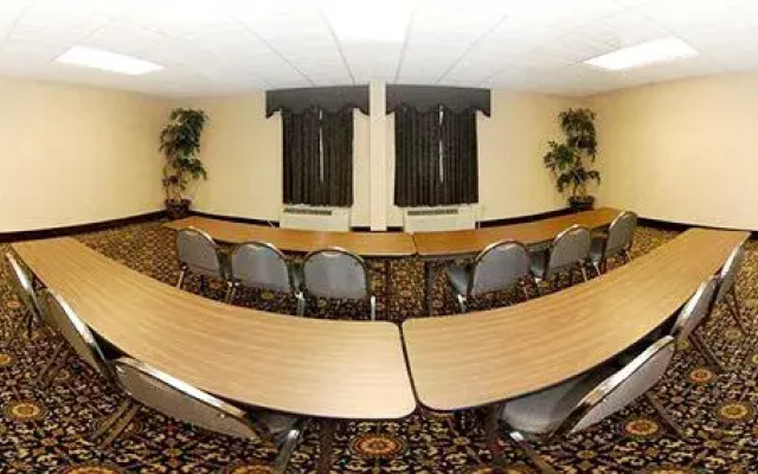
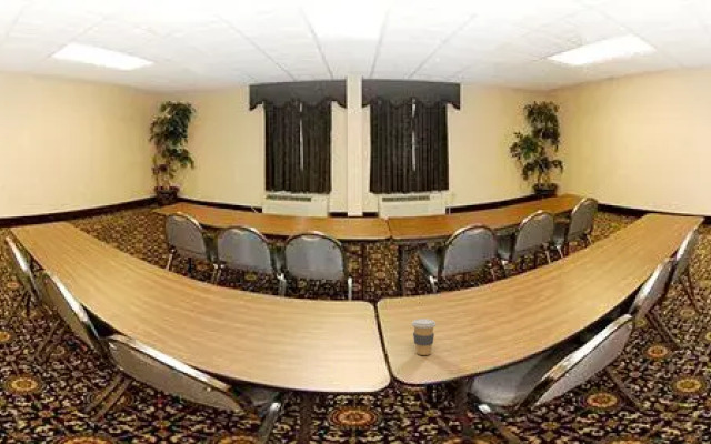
+ coffee cup [411,317,437,356]
